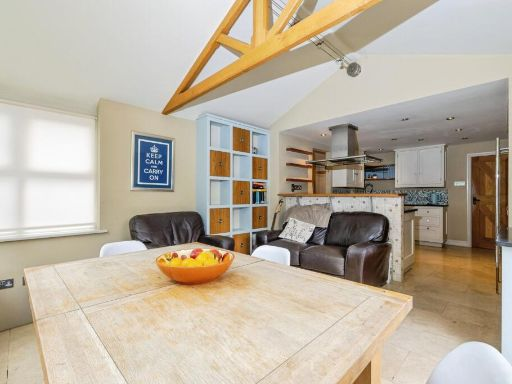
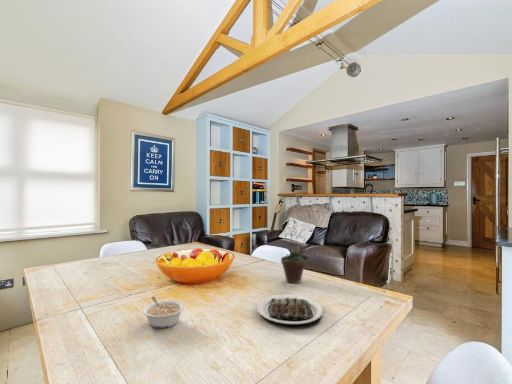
+ legume [142,296,186,329]
+ succulent plant [280,239,310,284]
+ plate [256,293,324,329]
